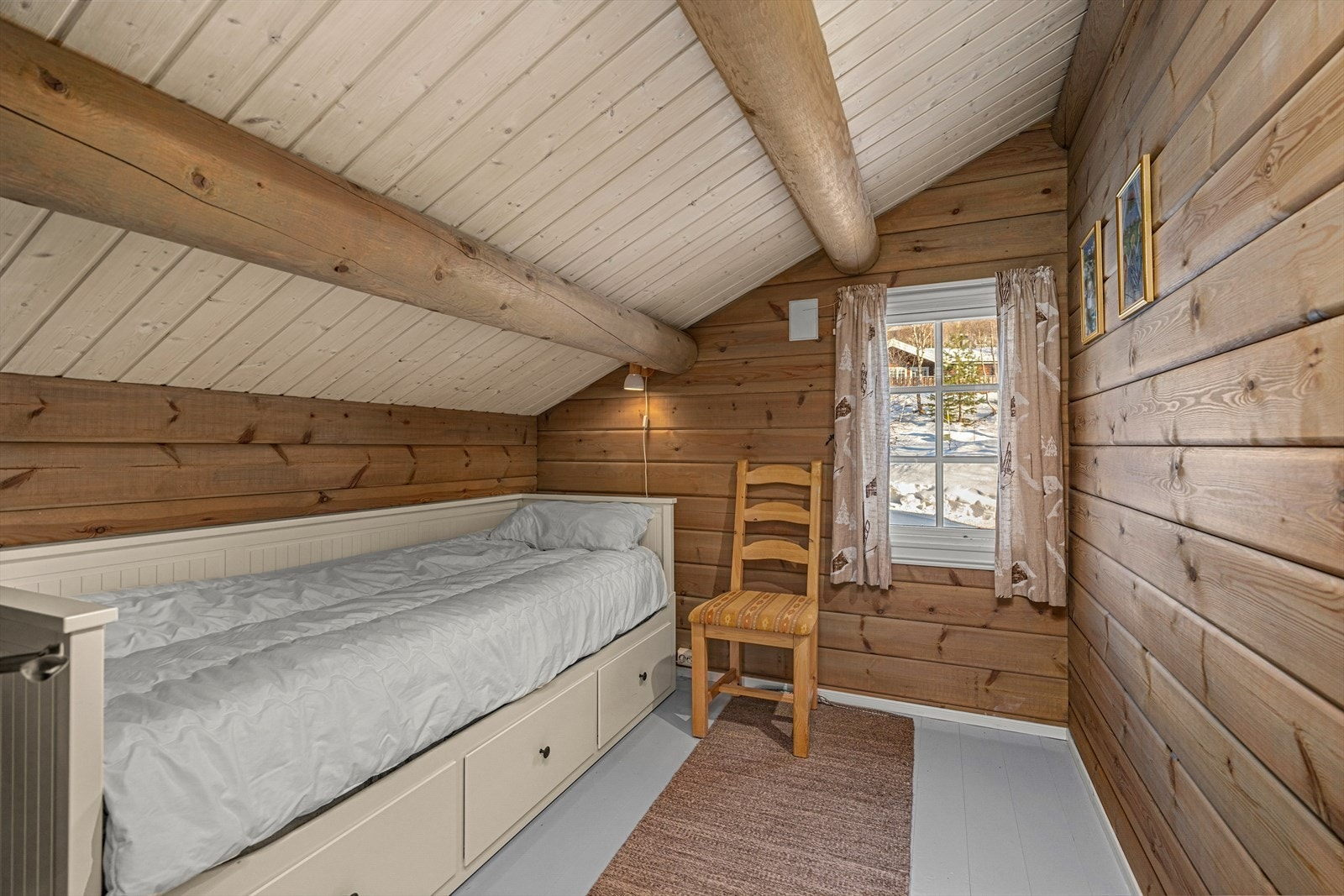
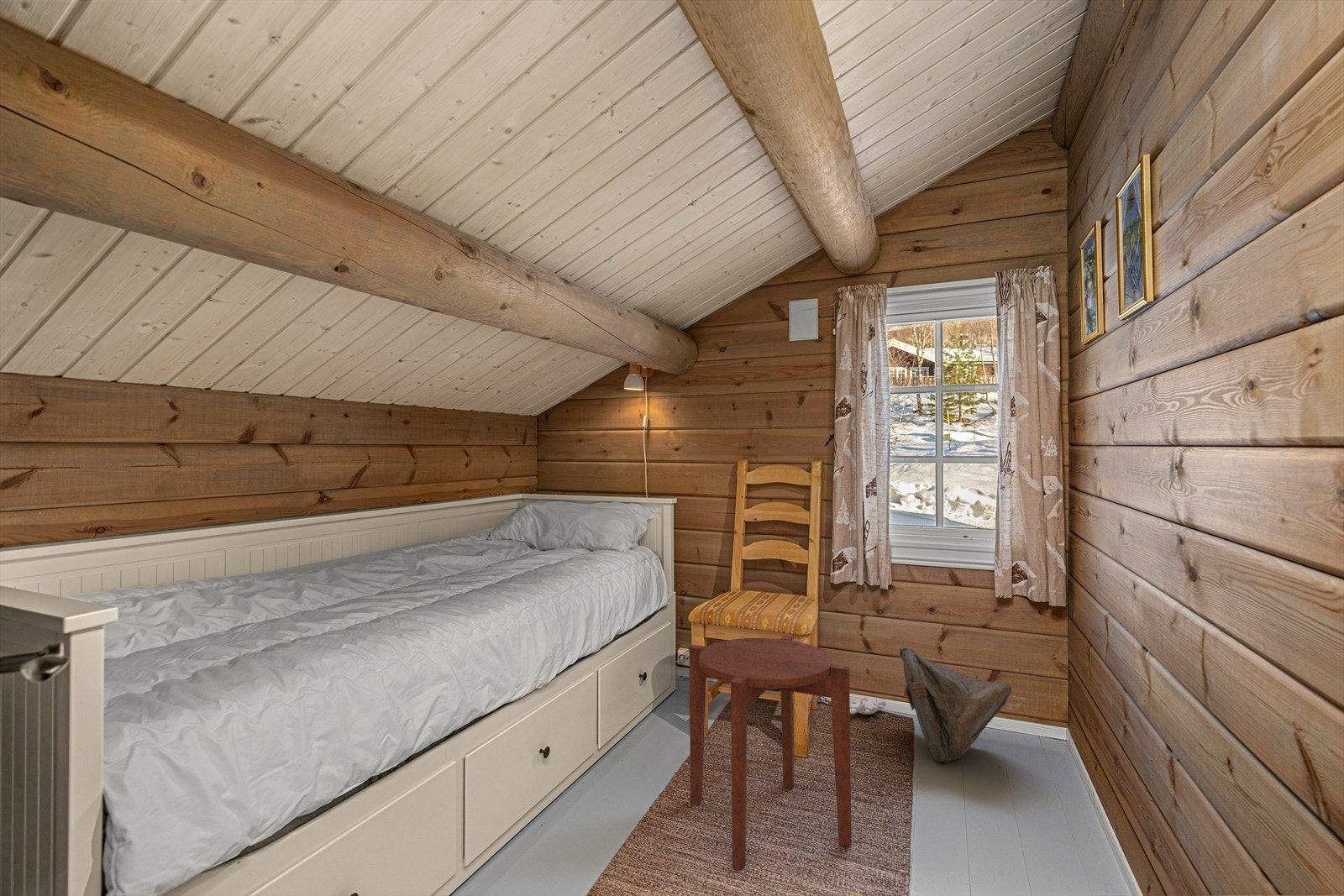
+ side table [689,635,853,871]
+ plush toy [850,696,887,715]
+ bag [898,647,1013,763]
